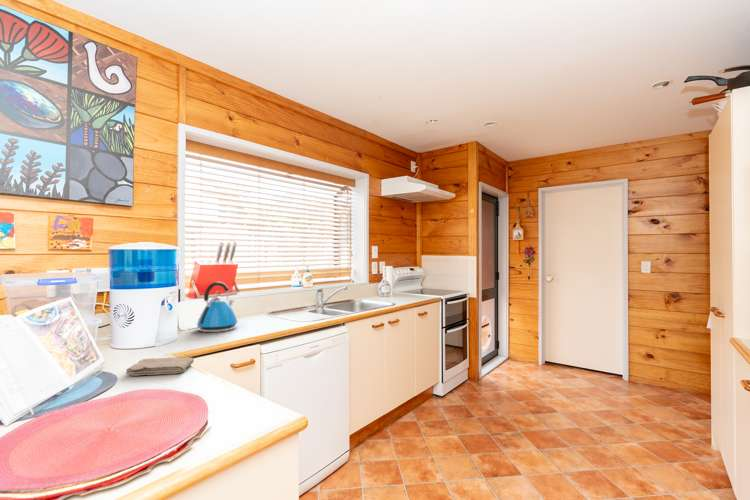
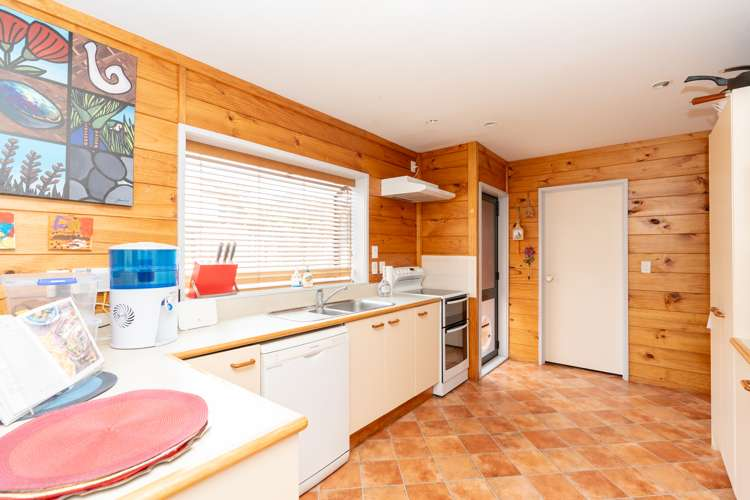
- kettle [196,281,239,333]
- washcloth [125,356,195,377]
